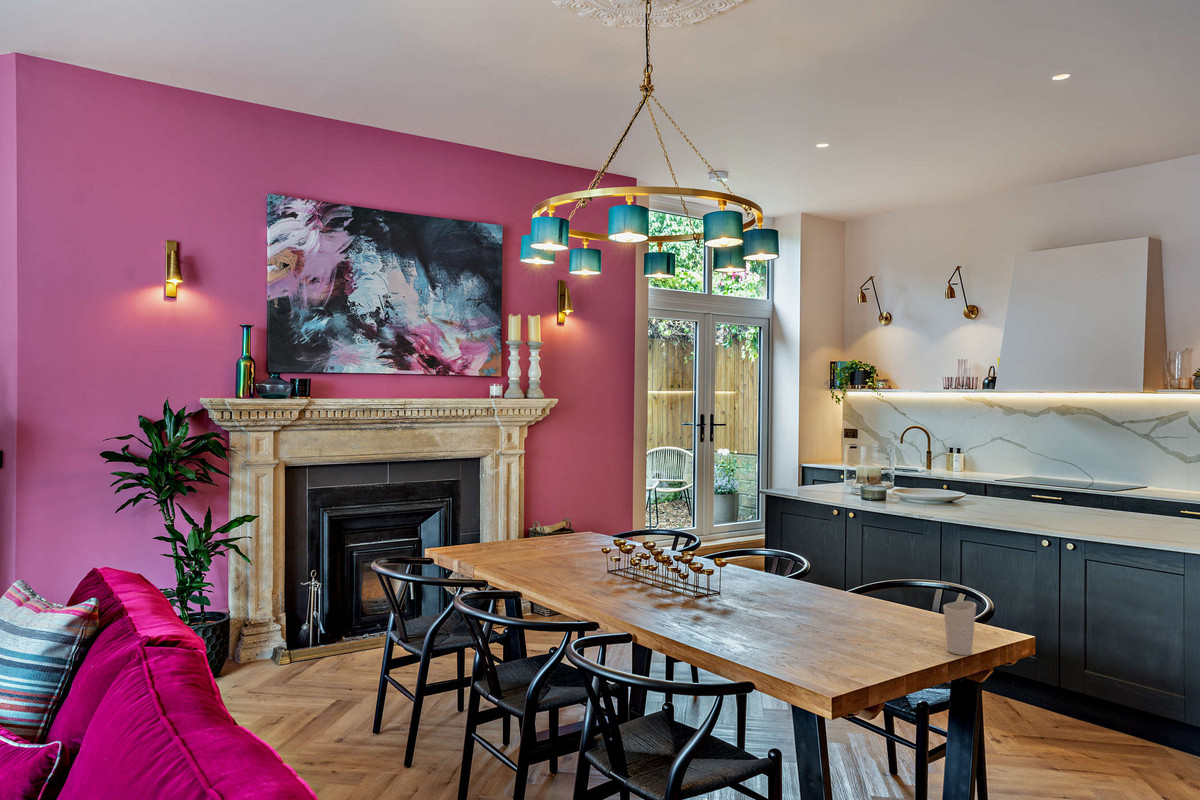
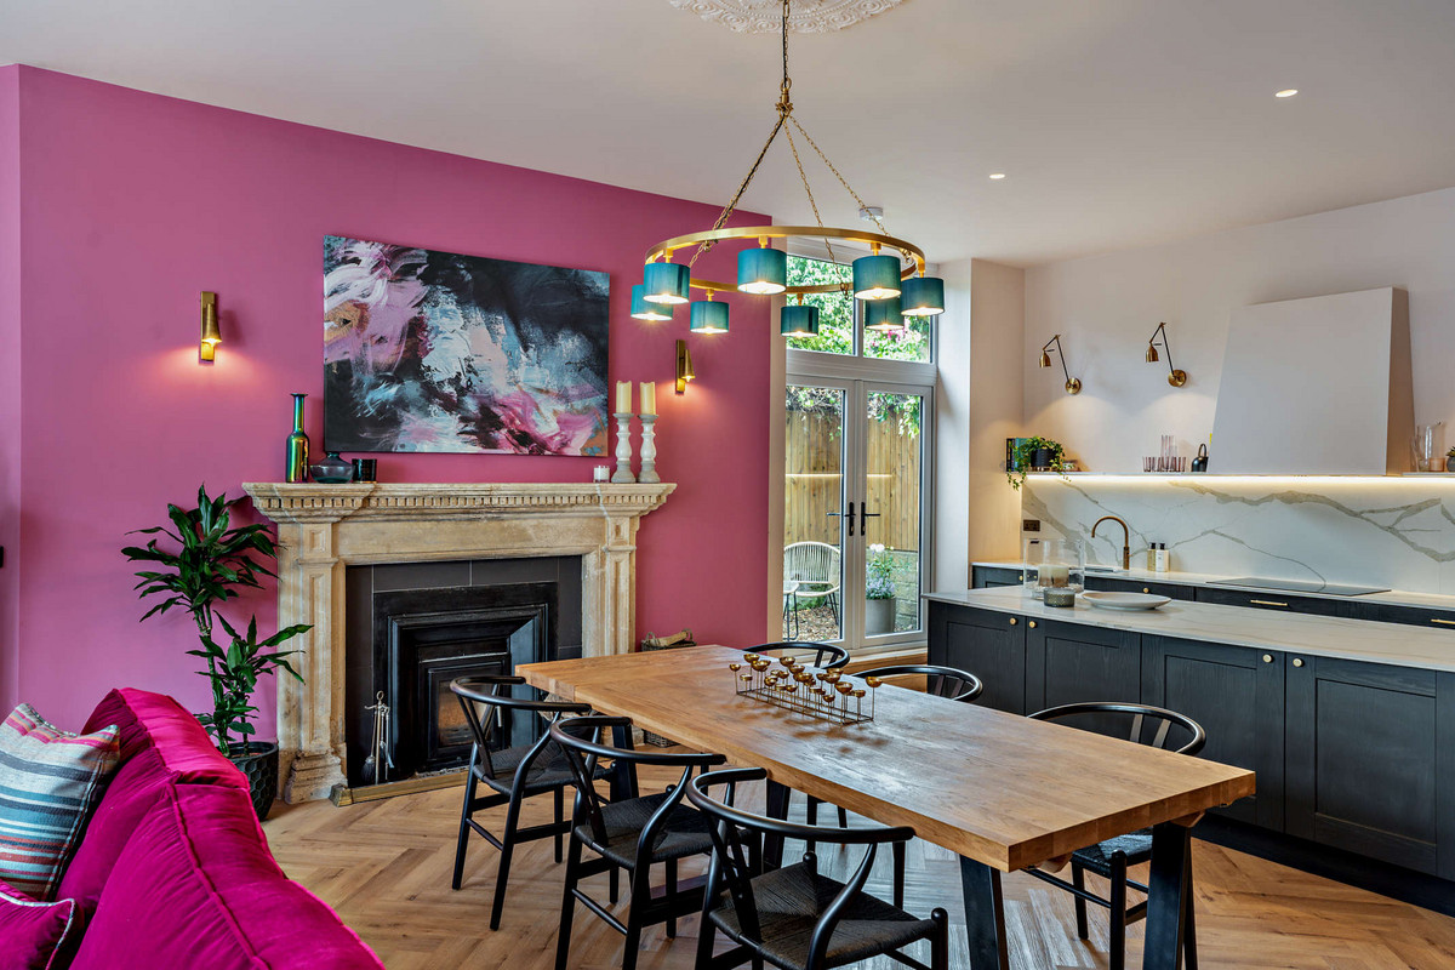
- cup [942,600,977,656]
